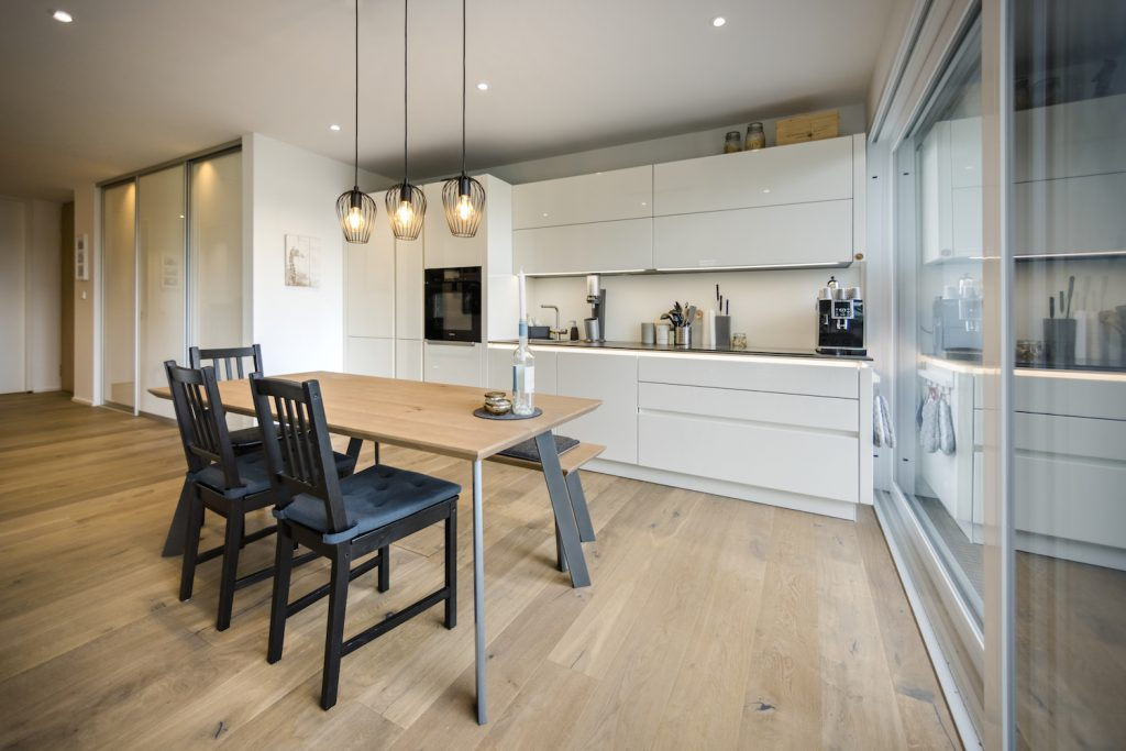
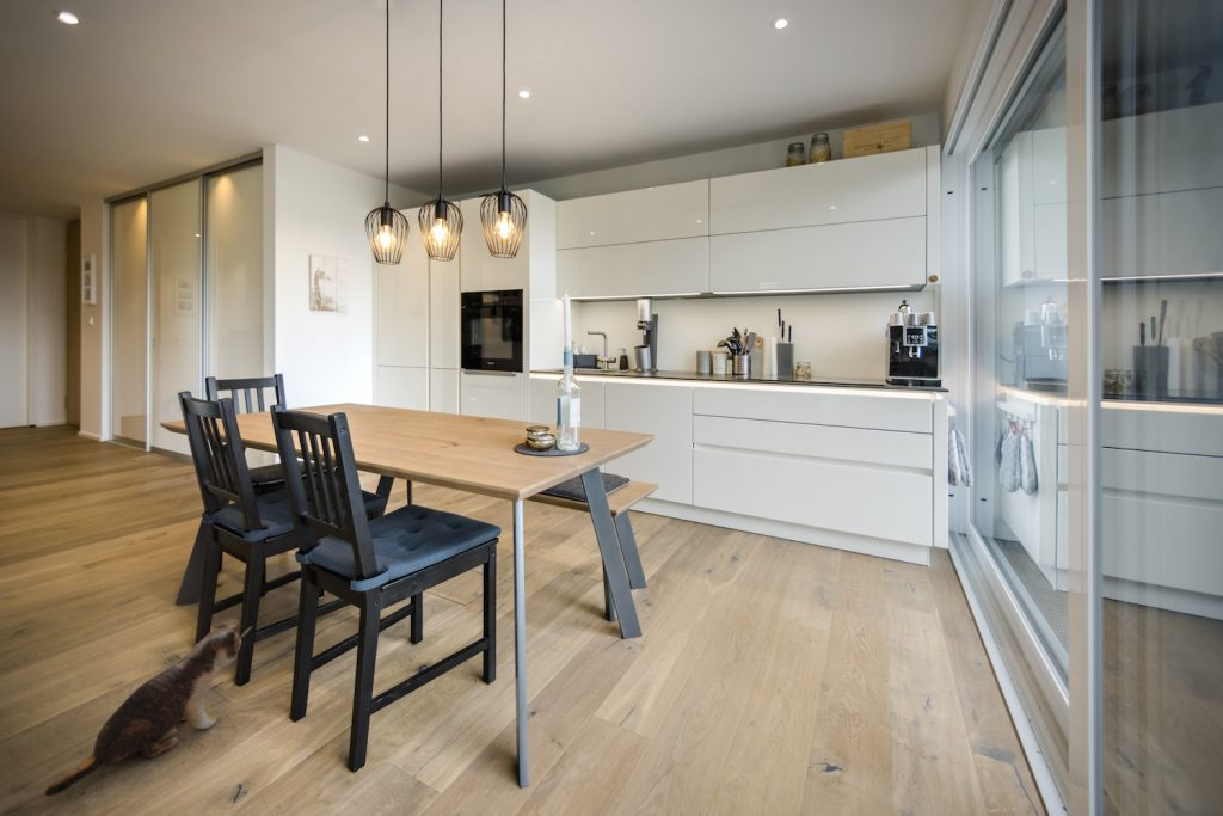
+ plush toy [43,618,253,797]
